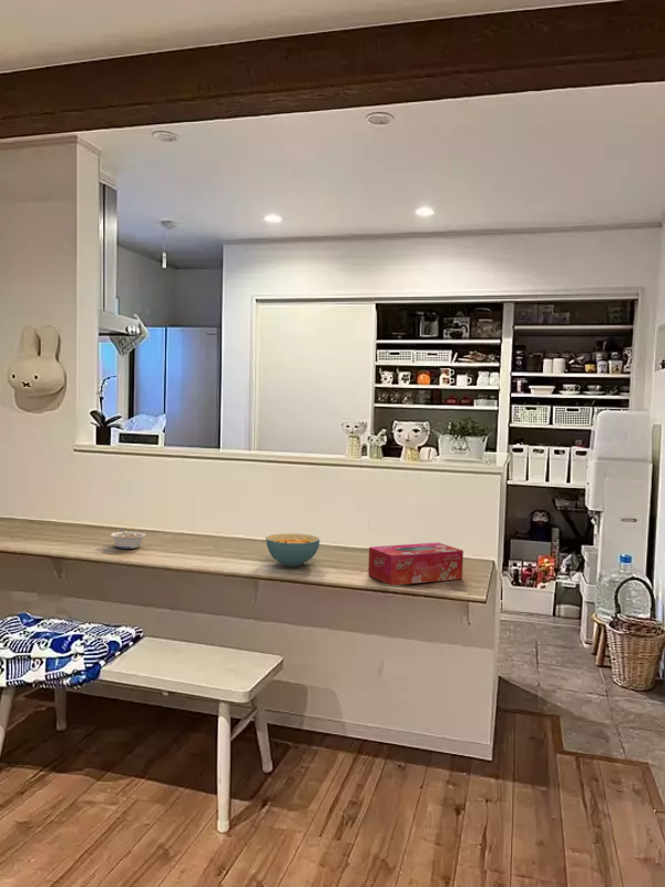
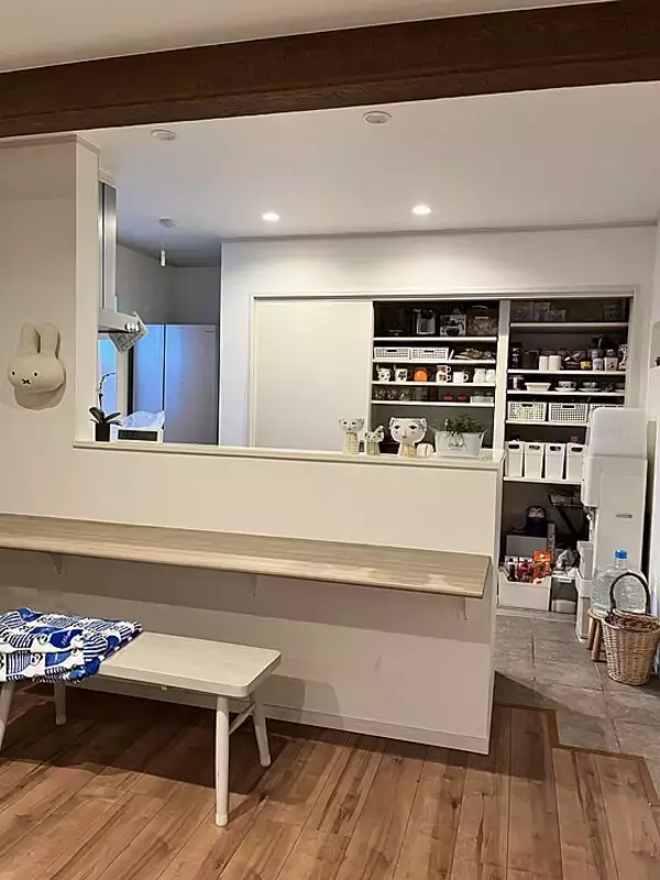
- tissue box [367,541,464,587]
- cereal bowl [265,532,321,568]
- legume [110,527,146,550]
